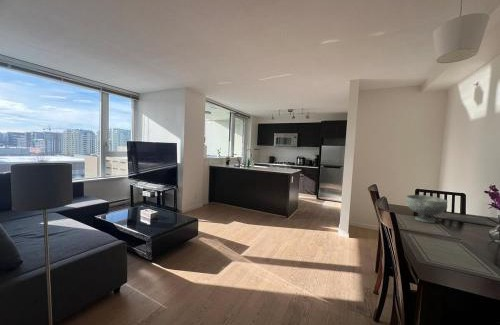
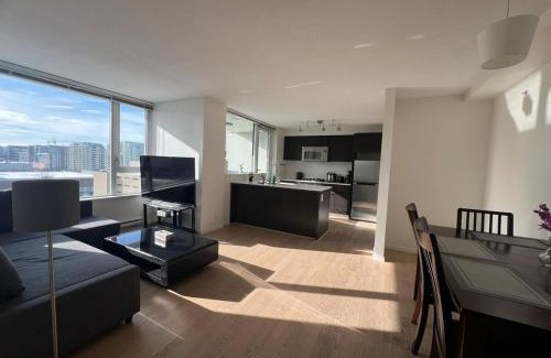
- decorative bowl [405,194,449,224]
